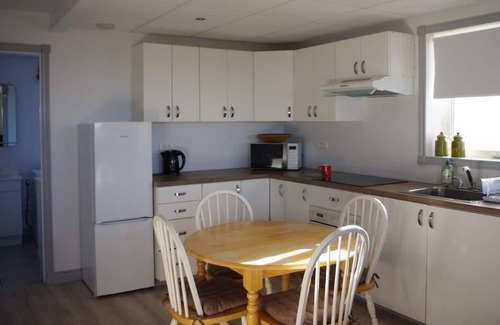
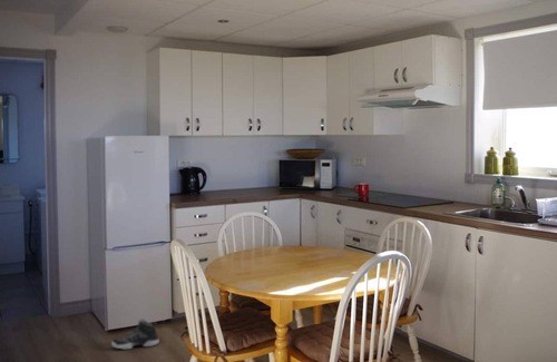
+ sneaker [110,317,159,351]
